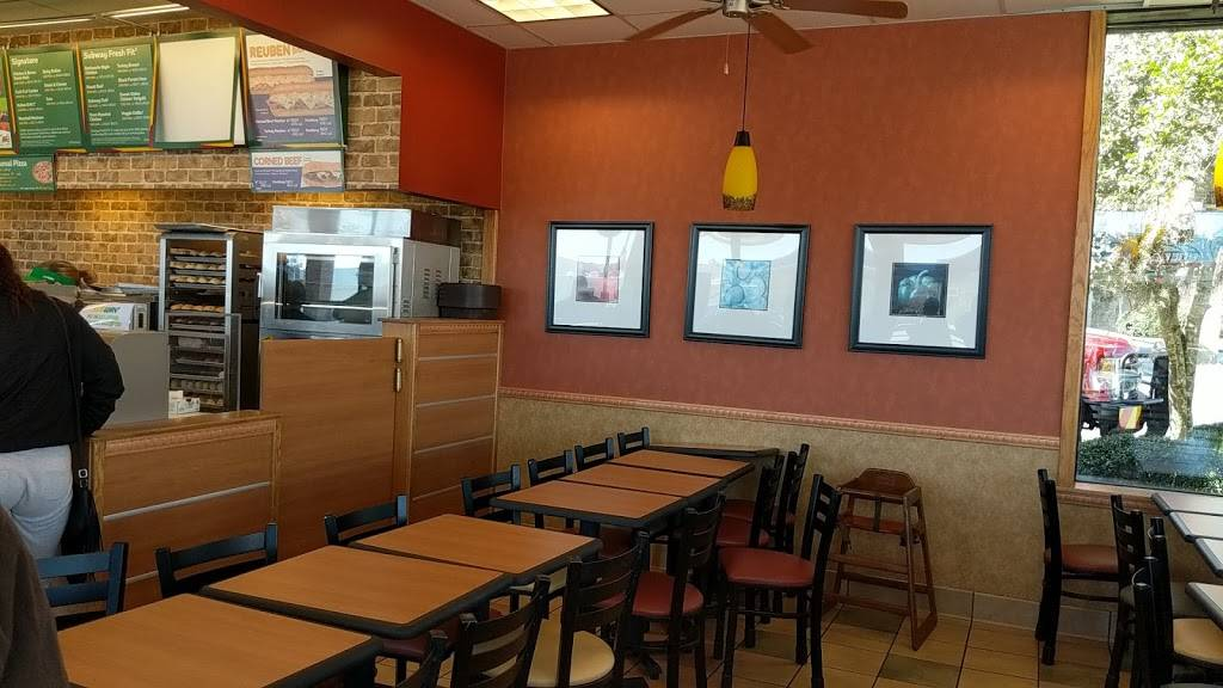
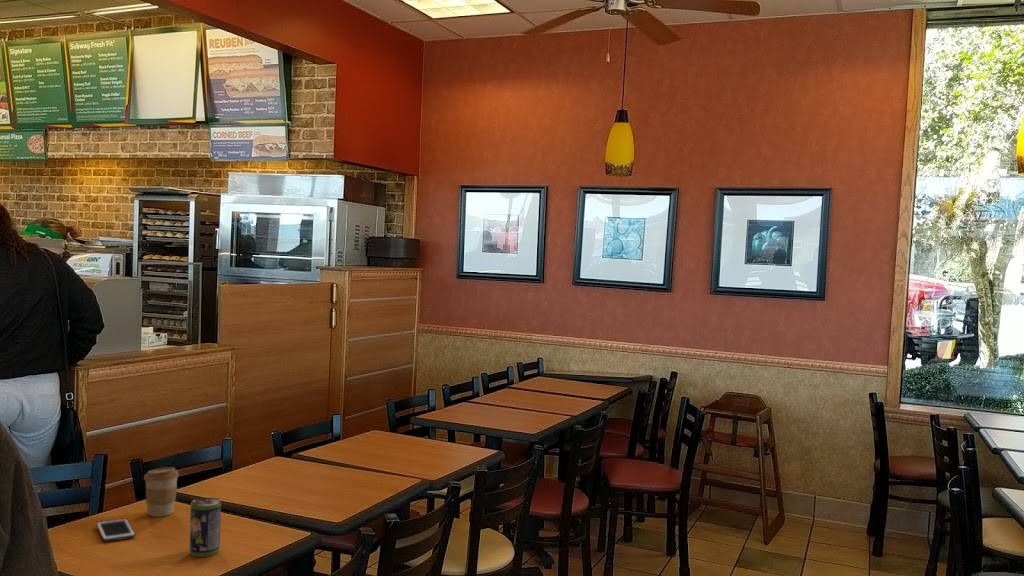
+ coffee cup [143,466,180,518]
+ cell phone [96,518,136,543]
+ beverage can [189,497,222,558]
